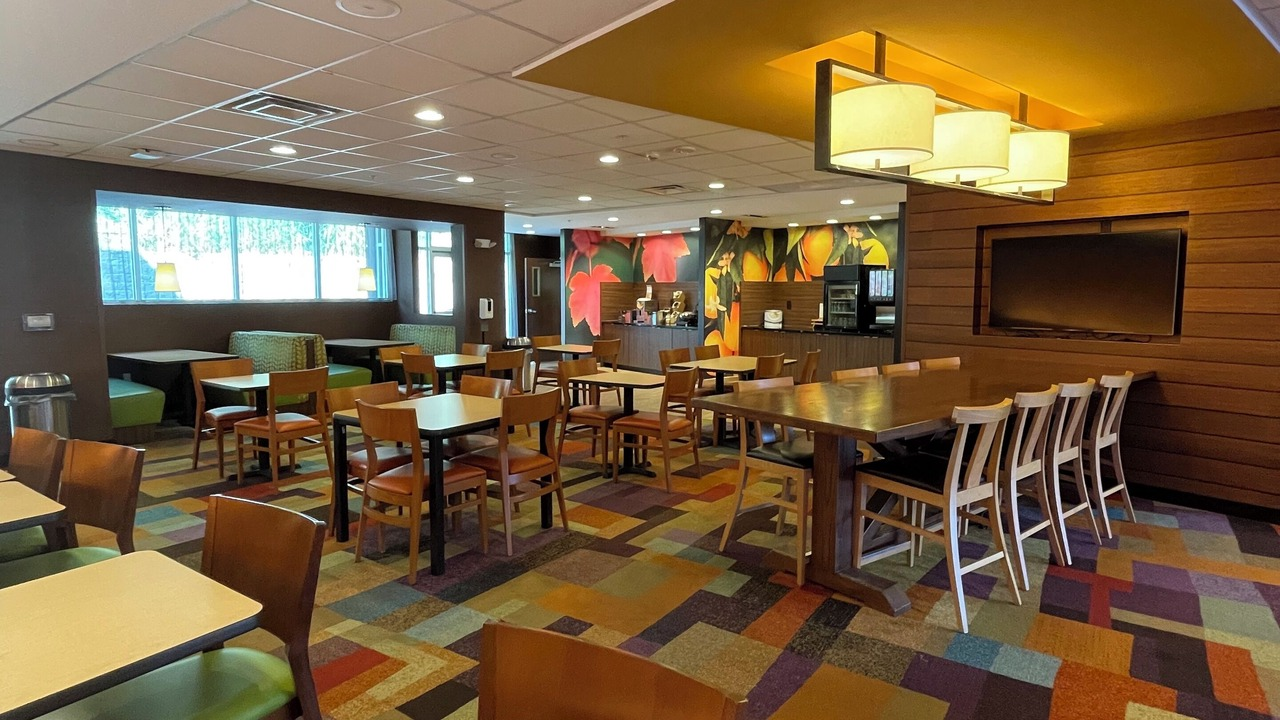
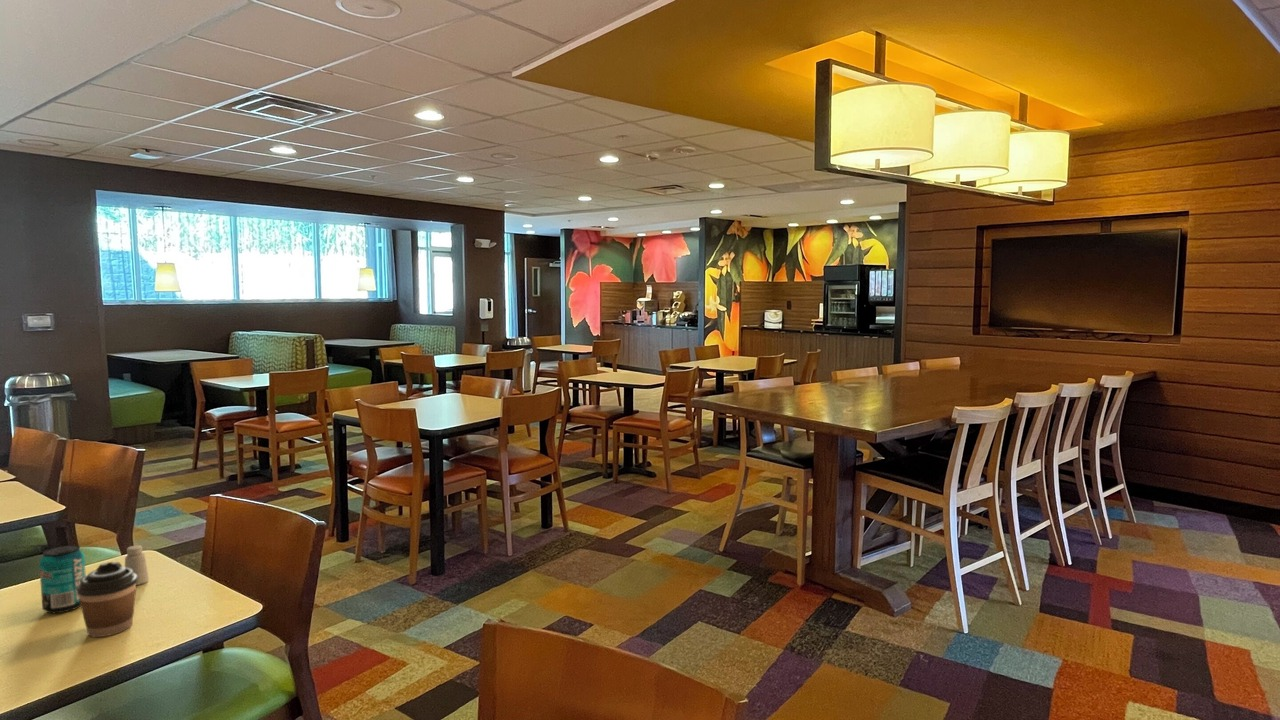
+ saltshaker [124,544,150,586]
+ coffee cup [77,561,137,638]
+ beverage can [38,544,87,614]
